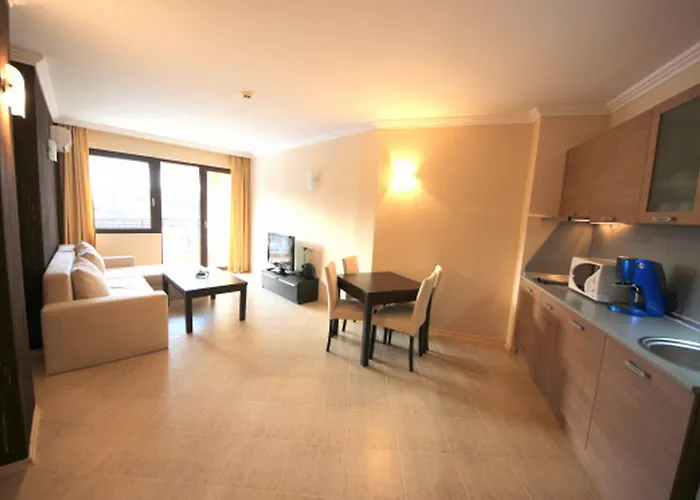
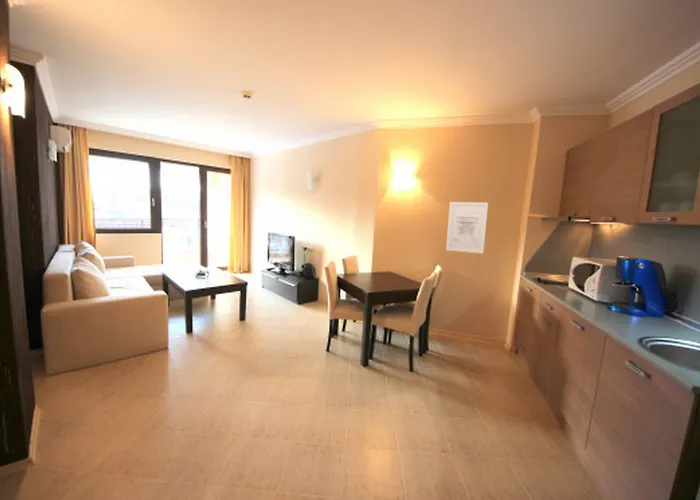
+ wall art [445,201,489,254]
